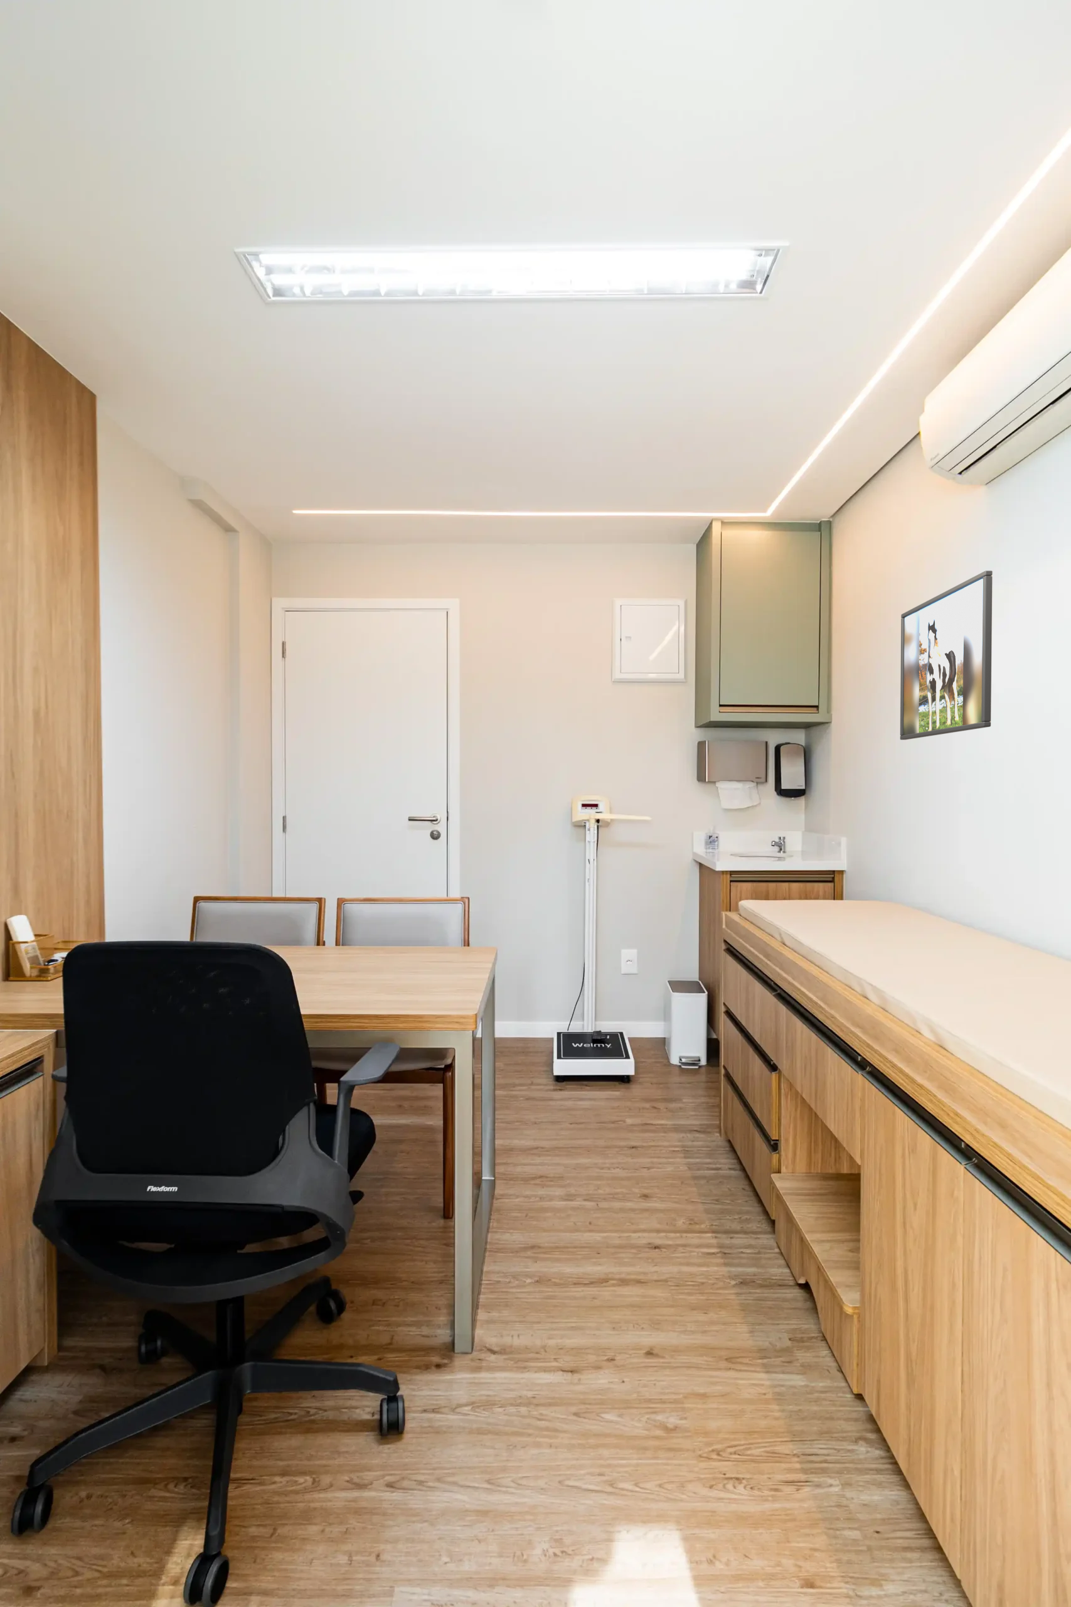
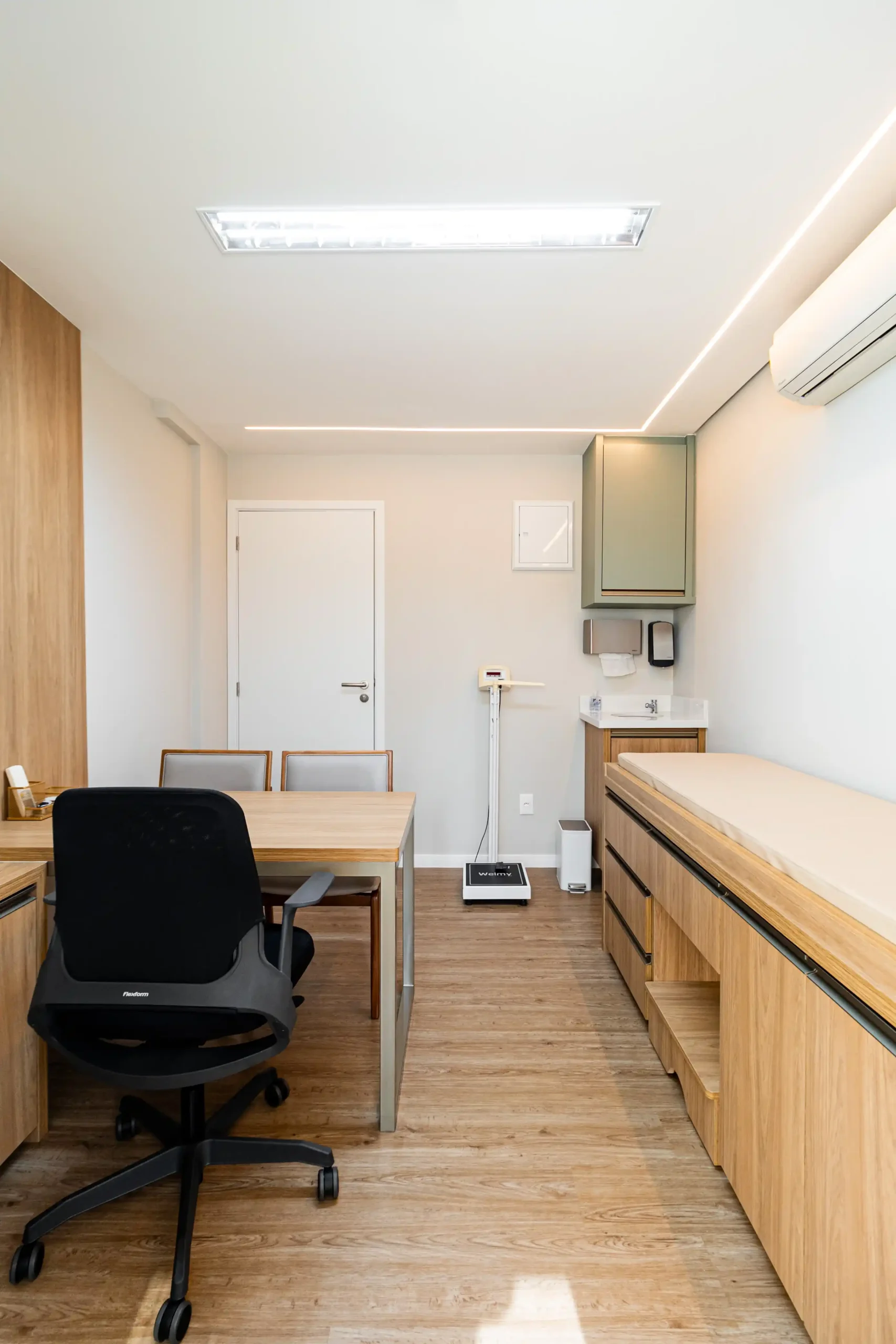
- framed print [900,570,993,740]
